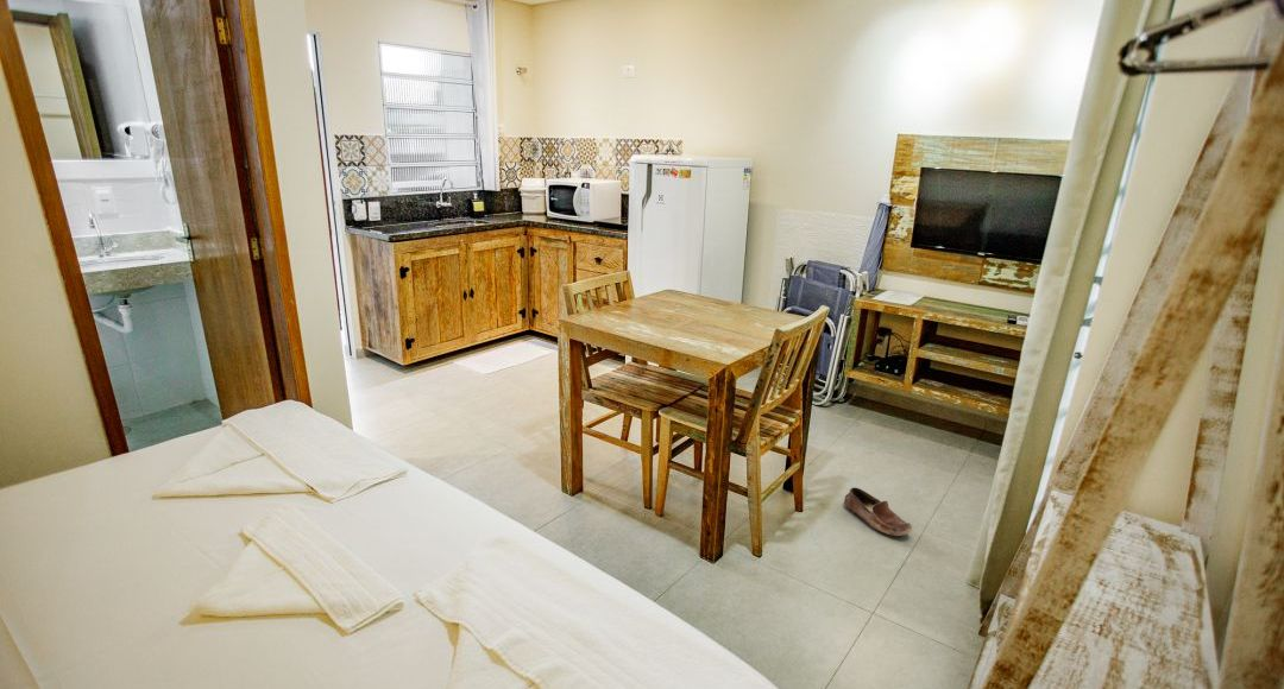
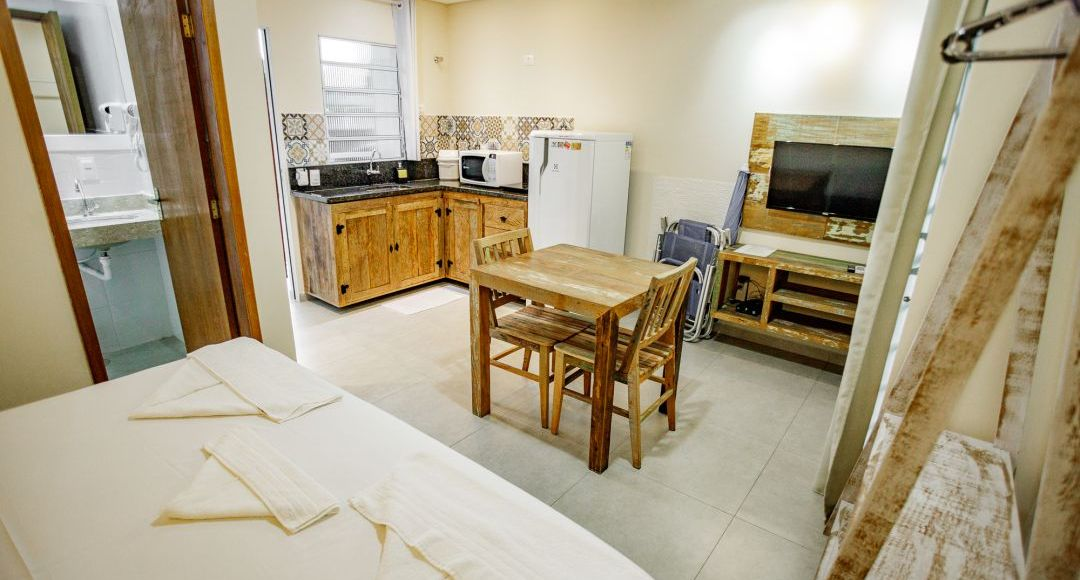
- shoe [843,487,913,537]
